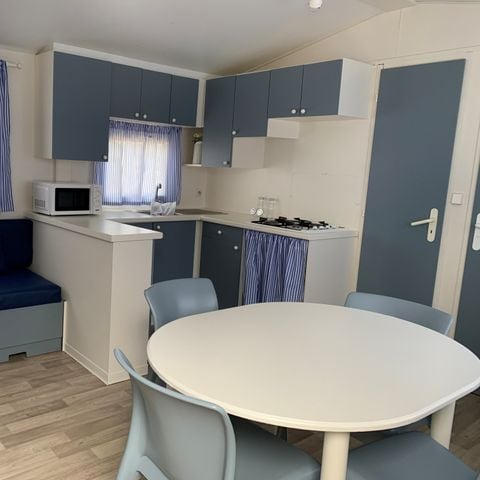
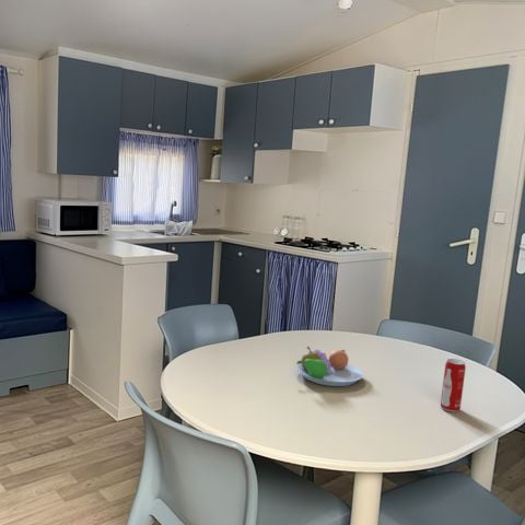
+ beverage can [440,358,467,413]
+ fruit bowl [295,346,364,387]
